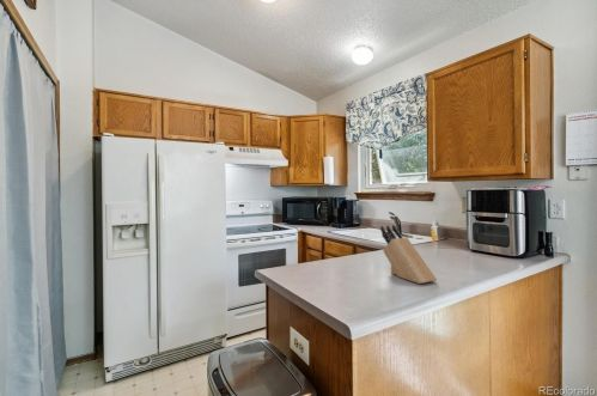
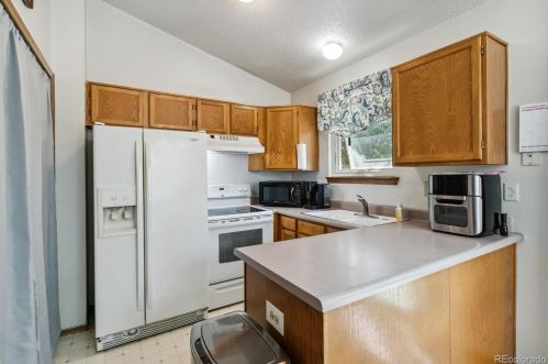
- knife block [379,224,438,285]
